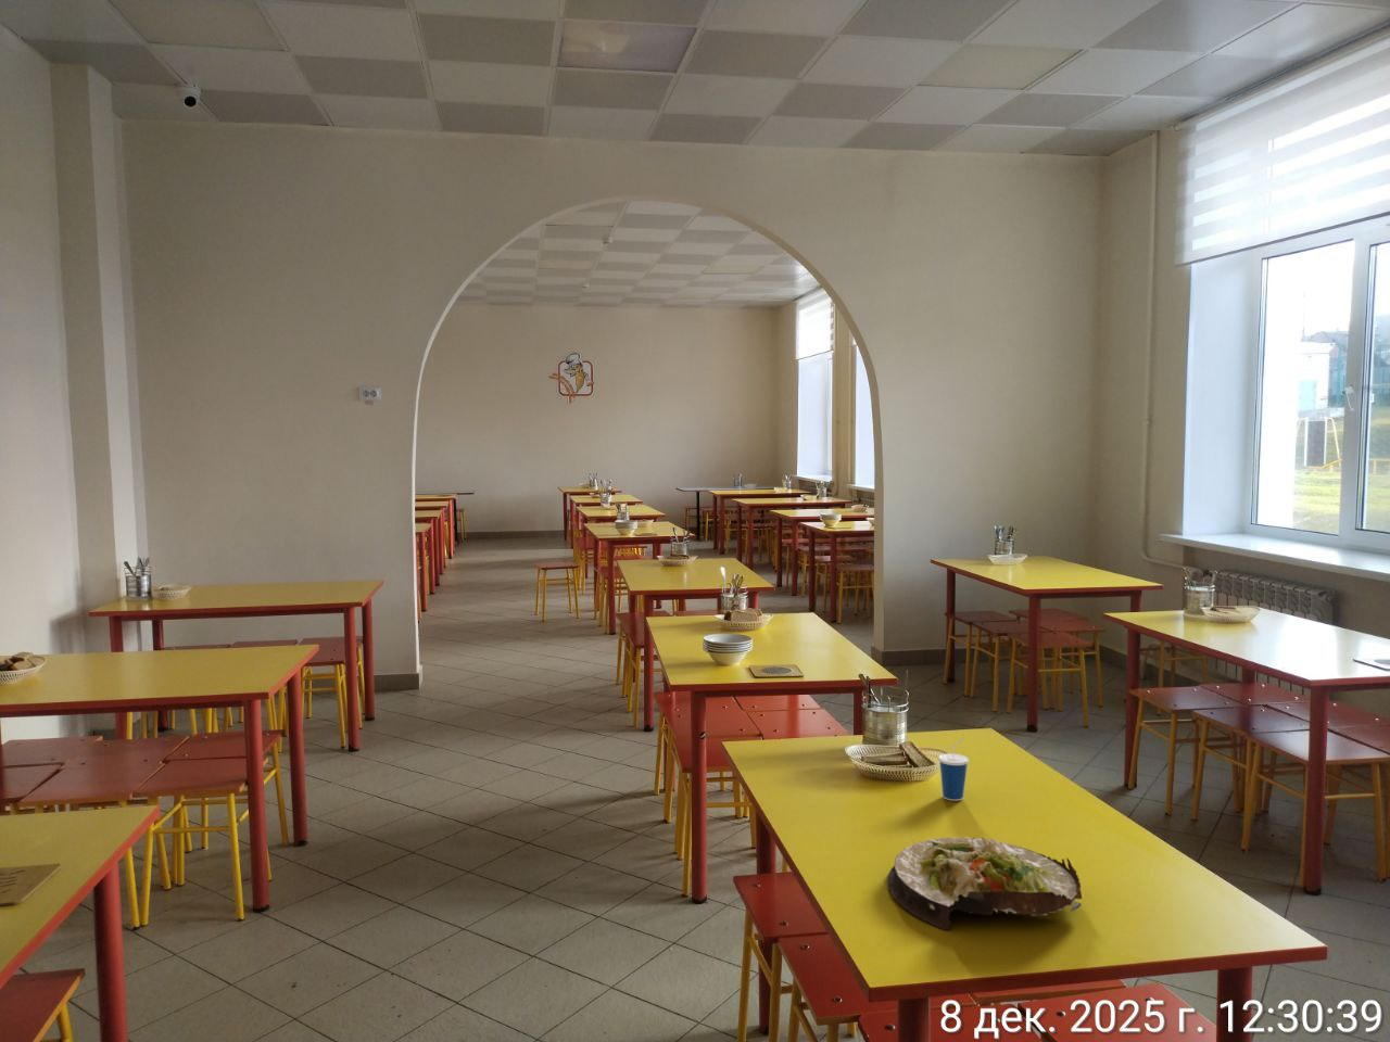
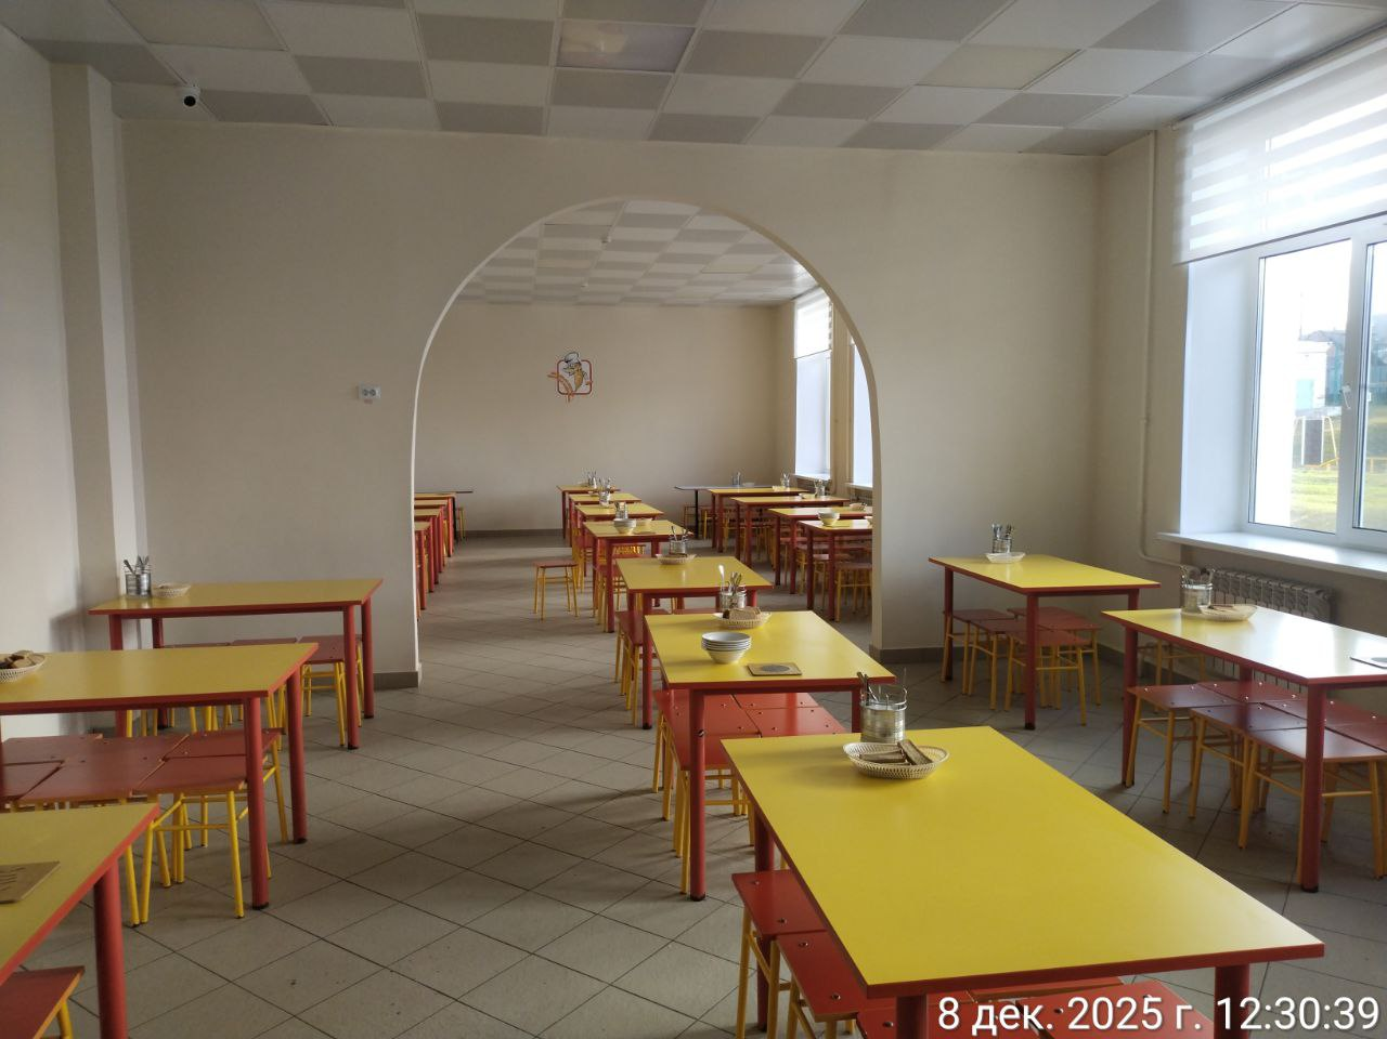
- salad plate [887,836,1082,931]
- cup [937,737,970,802]
